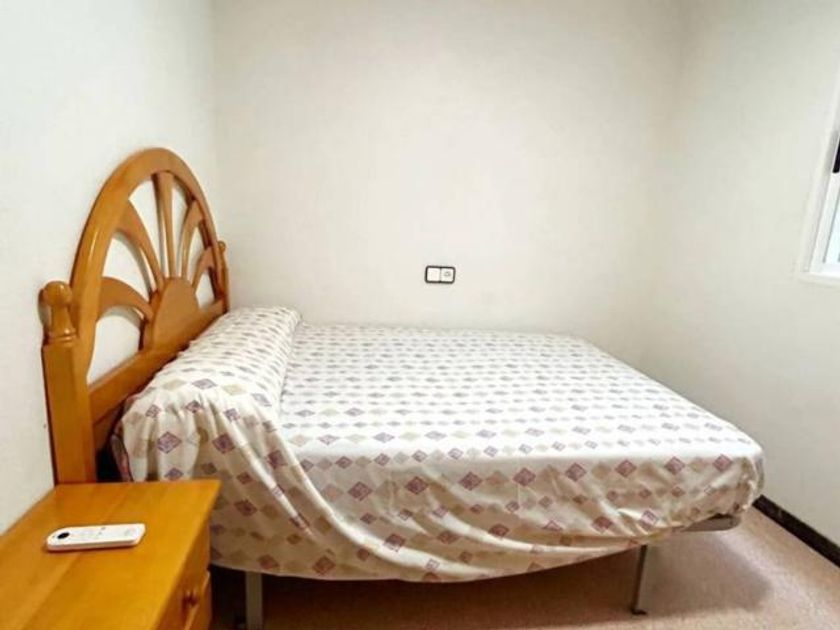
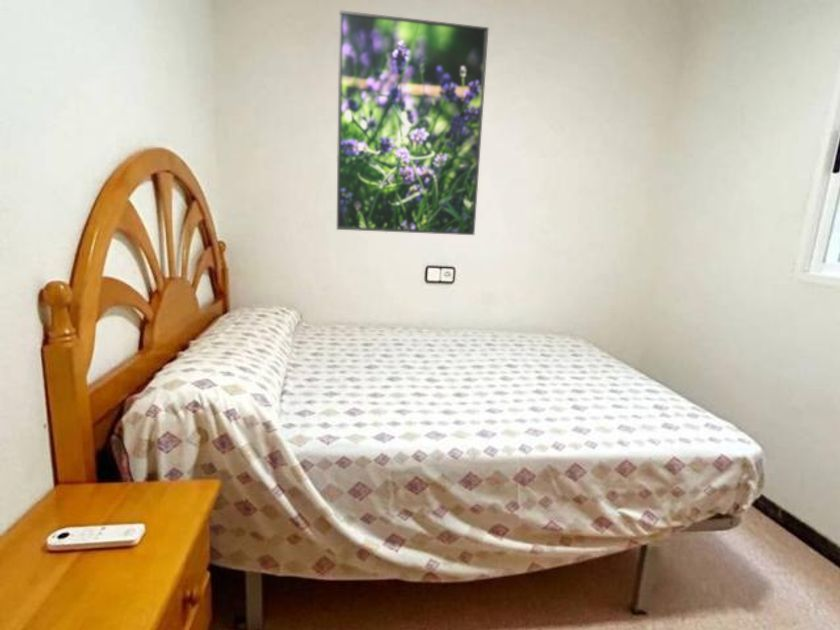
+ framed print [336,9,490,236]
